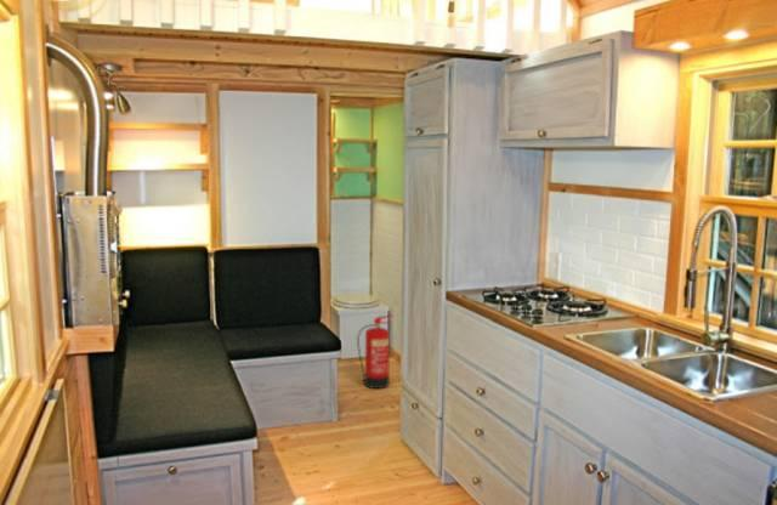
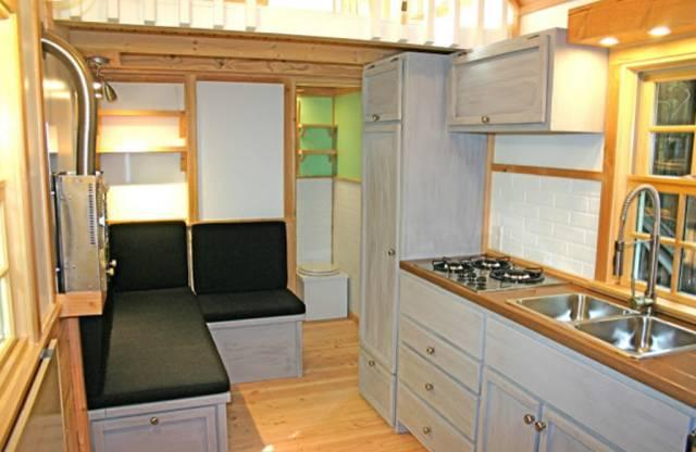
- fire extinguisher [356,313,396,390]
